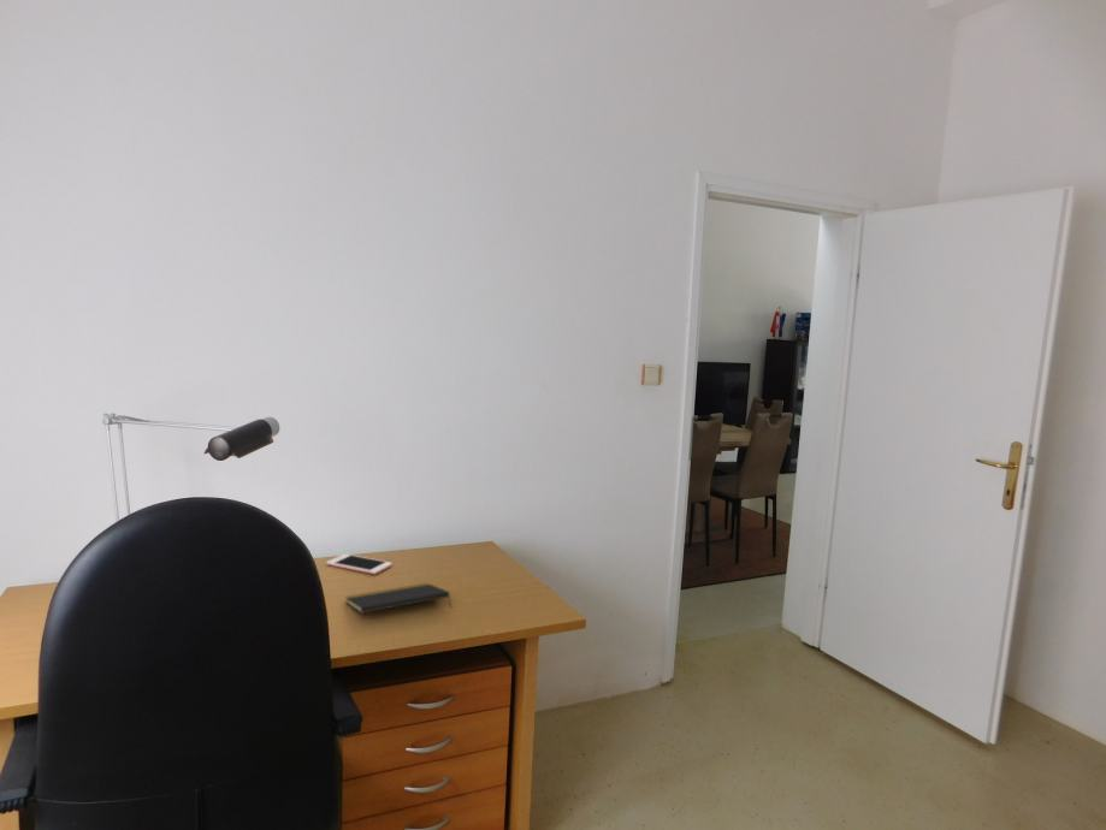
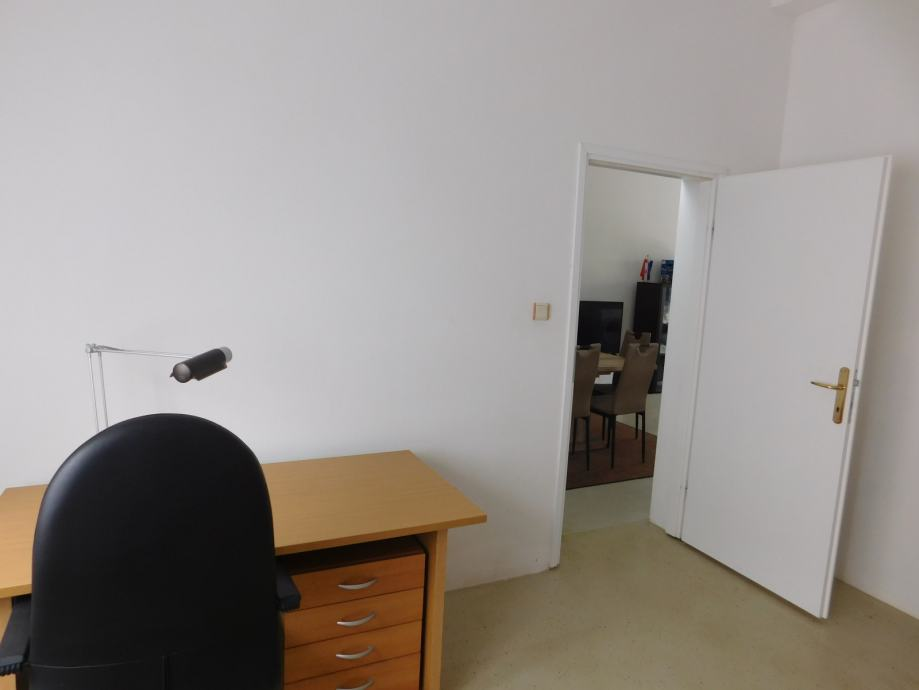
- notepad [343,582,453,615]
- cell phone [325,553,394,575]
